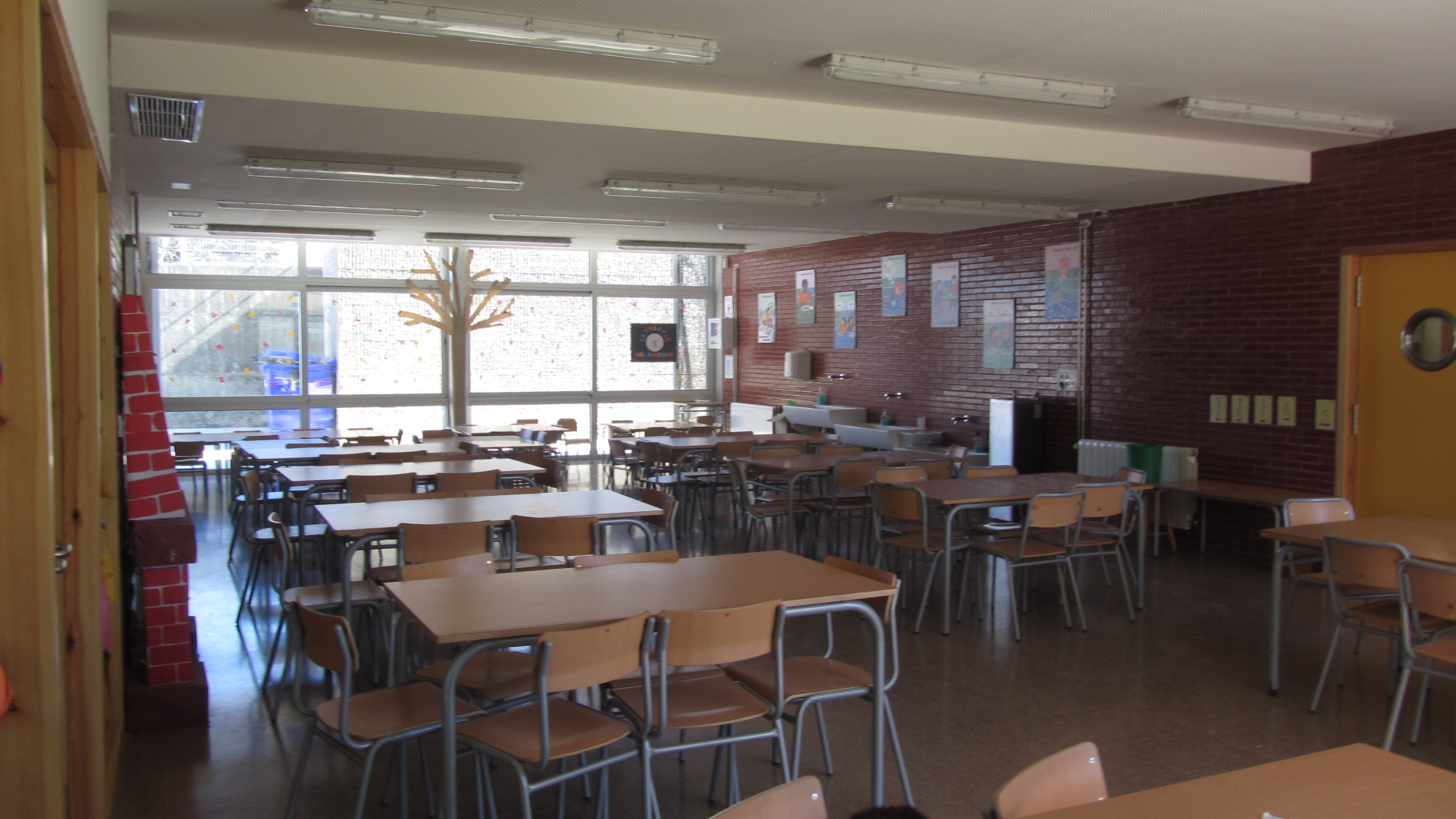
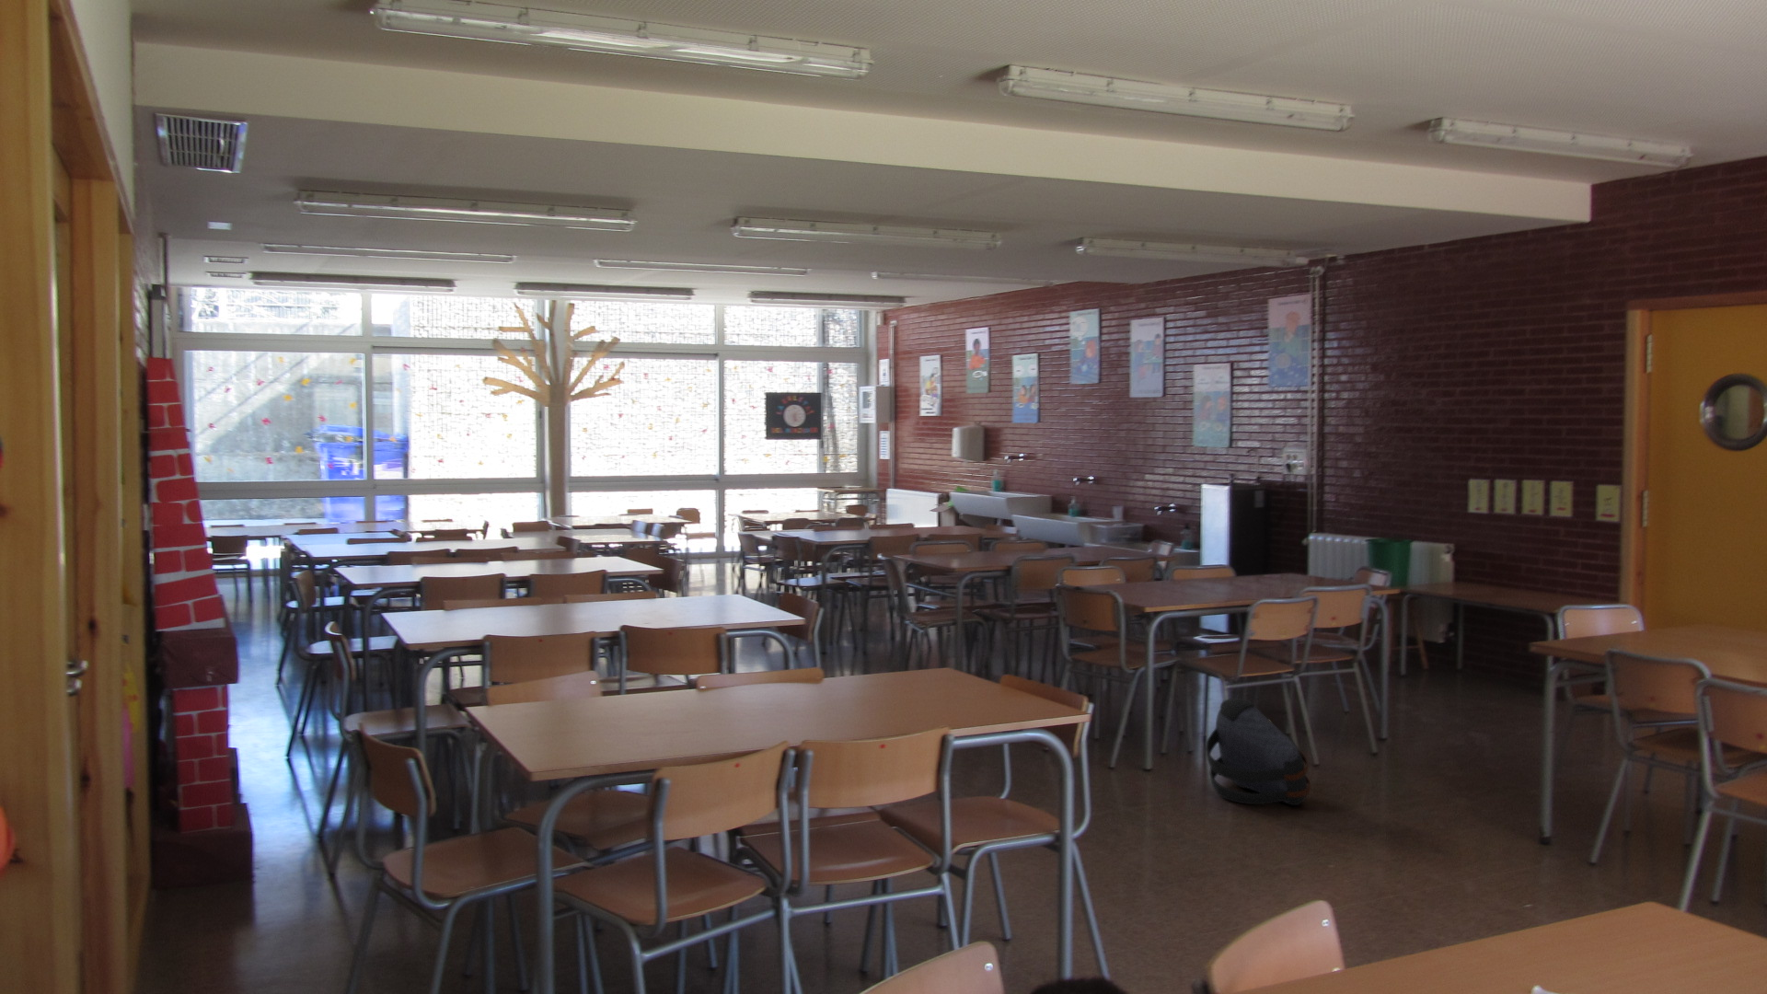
+ backpack [1205,698,1312,806]
